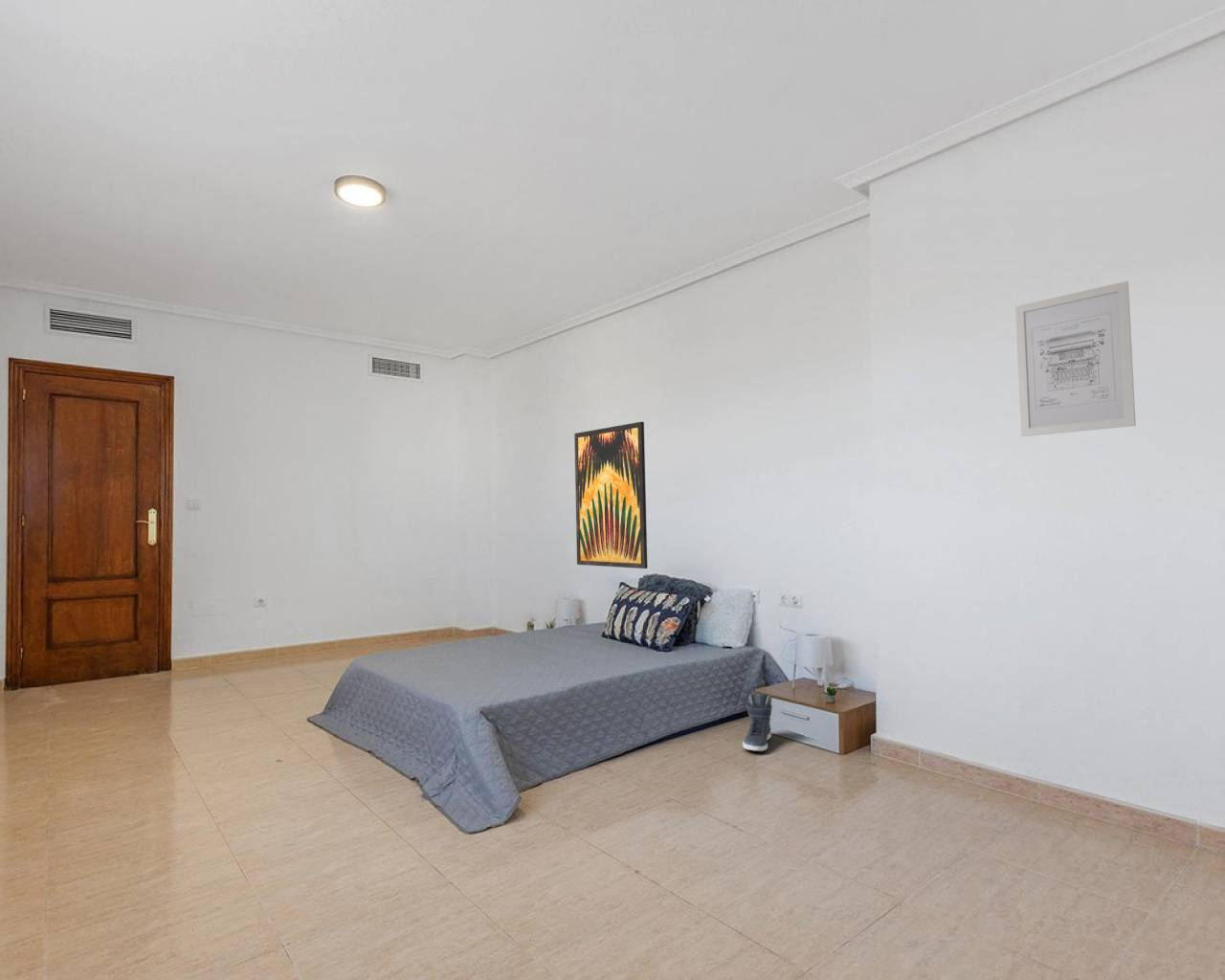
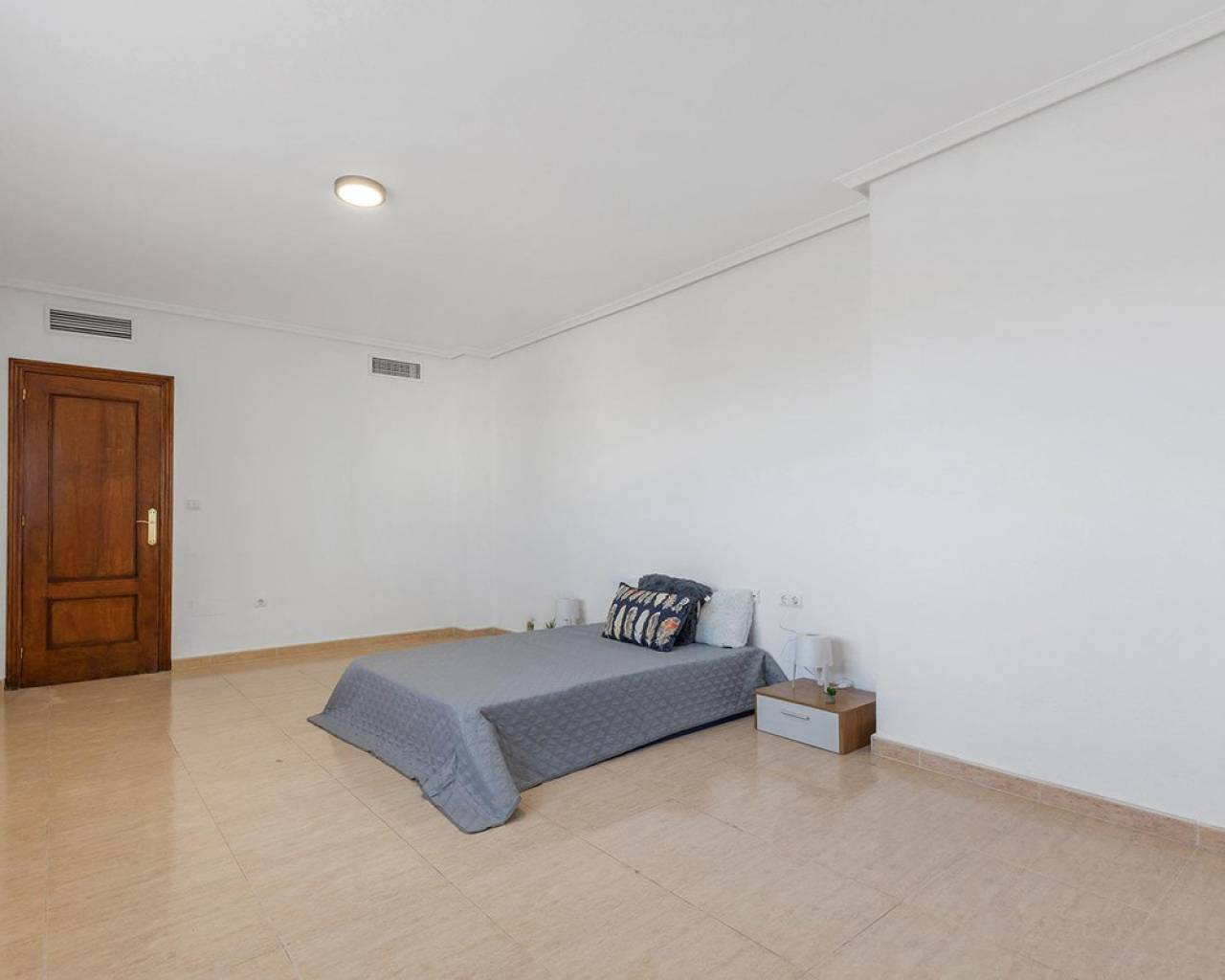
- sneaker [742,693,773,752]
- wall art [1014,280,1137,437]
- wall art [573,421,649,569]
